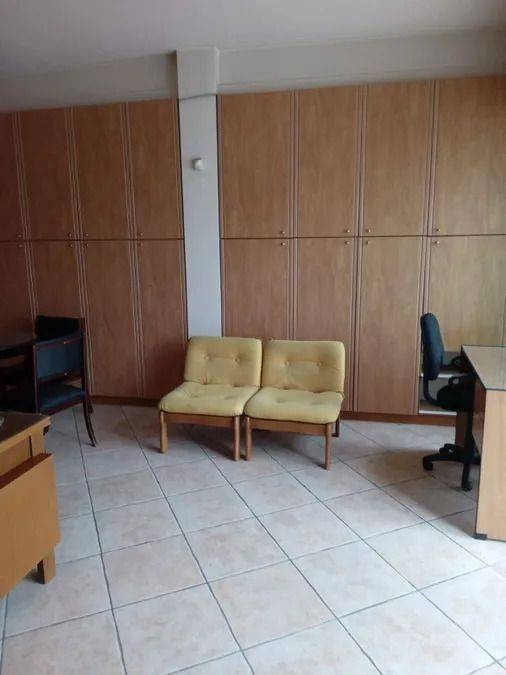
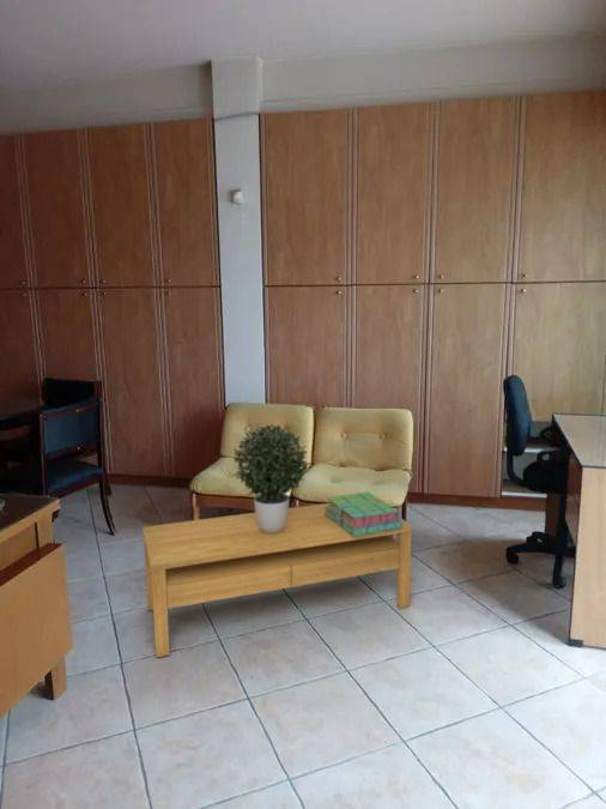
+ coffee table [141,502,413,658]
+ potted plant [232,423,311,535]
+ stack of books [325,491,402,537]
